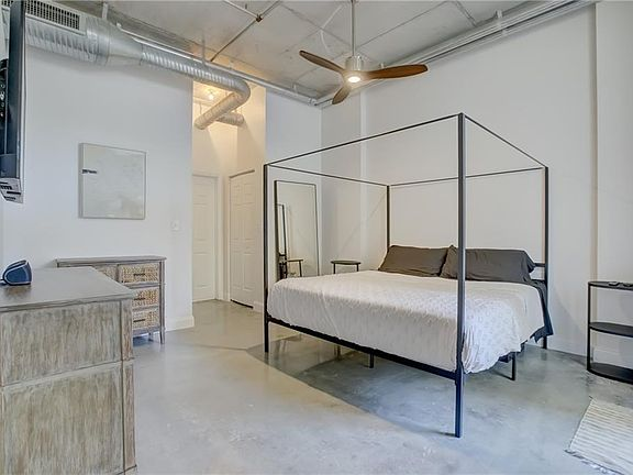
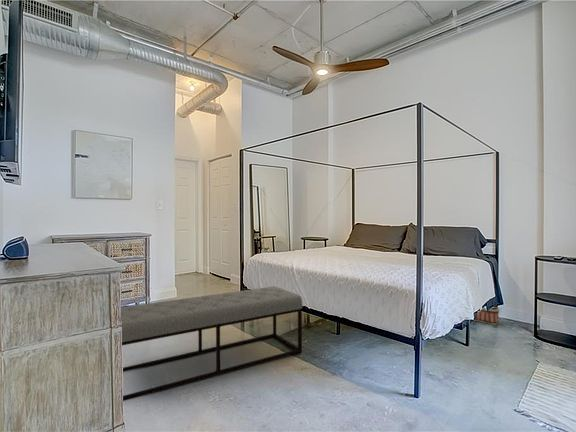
+ bench [120,285,303,402]
+ basket [474,306,501,326]
